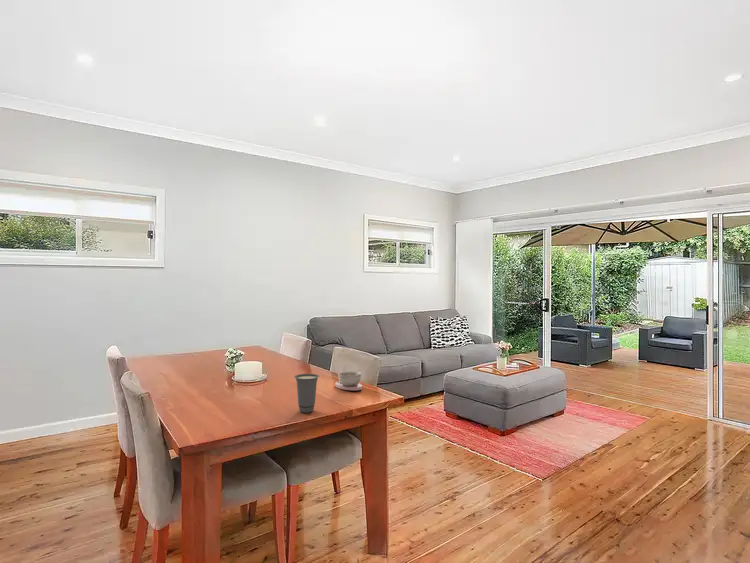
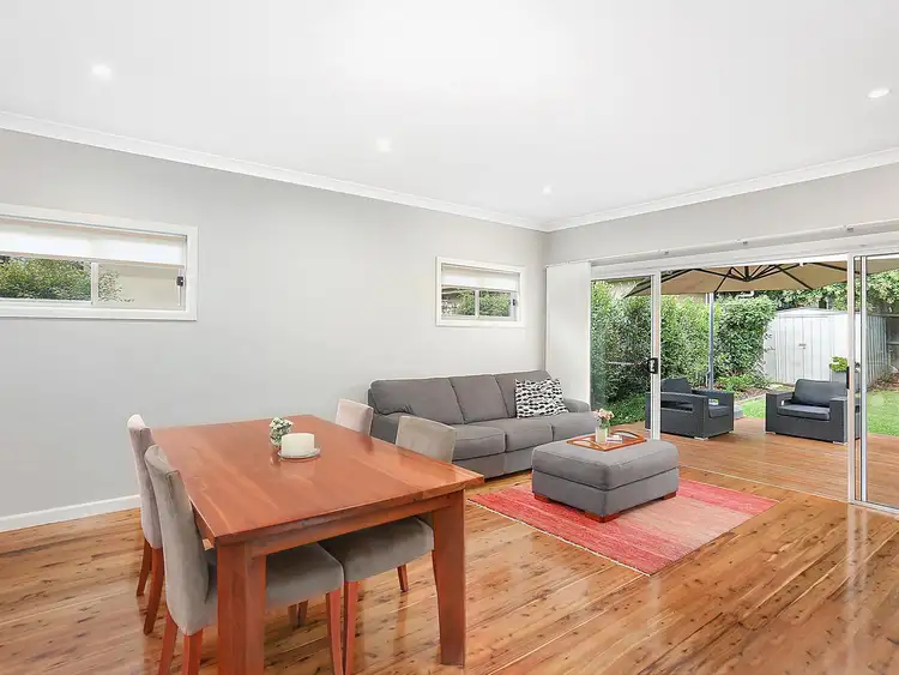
- bowl [334,371,363,391]
- cup [293,373,320,414]
